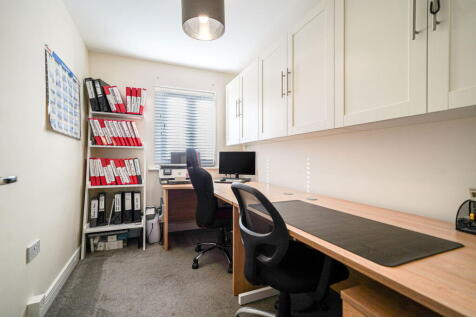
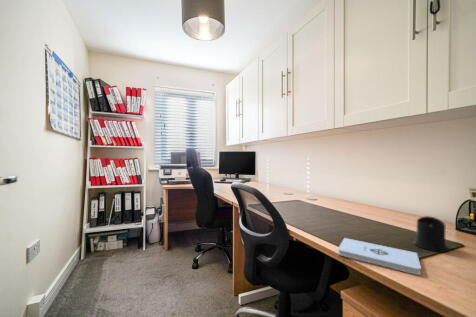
+ notepad [337,237,422,276]
+ mug [413,215,450,253]
